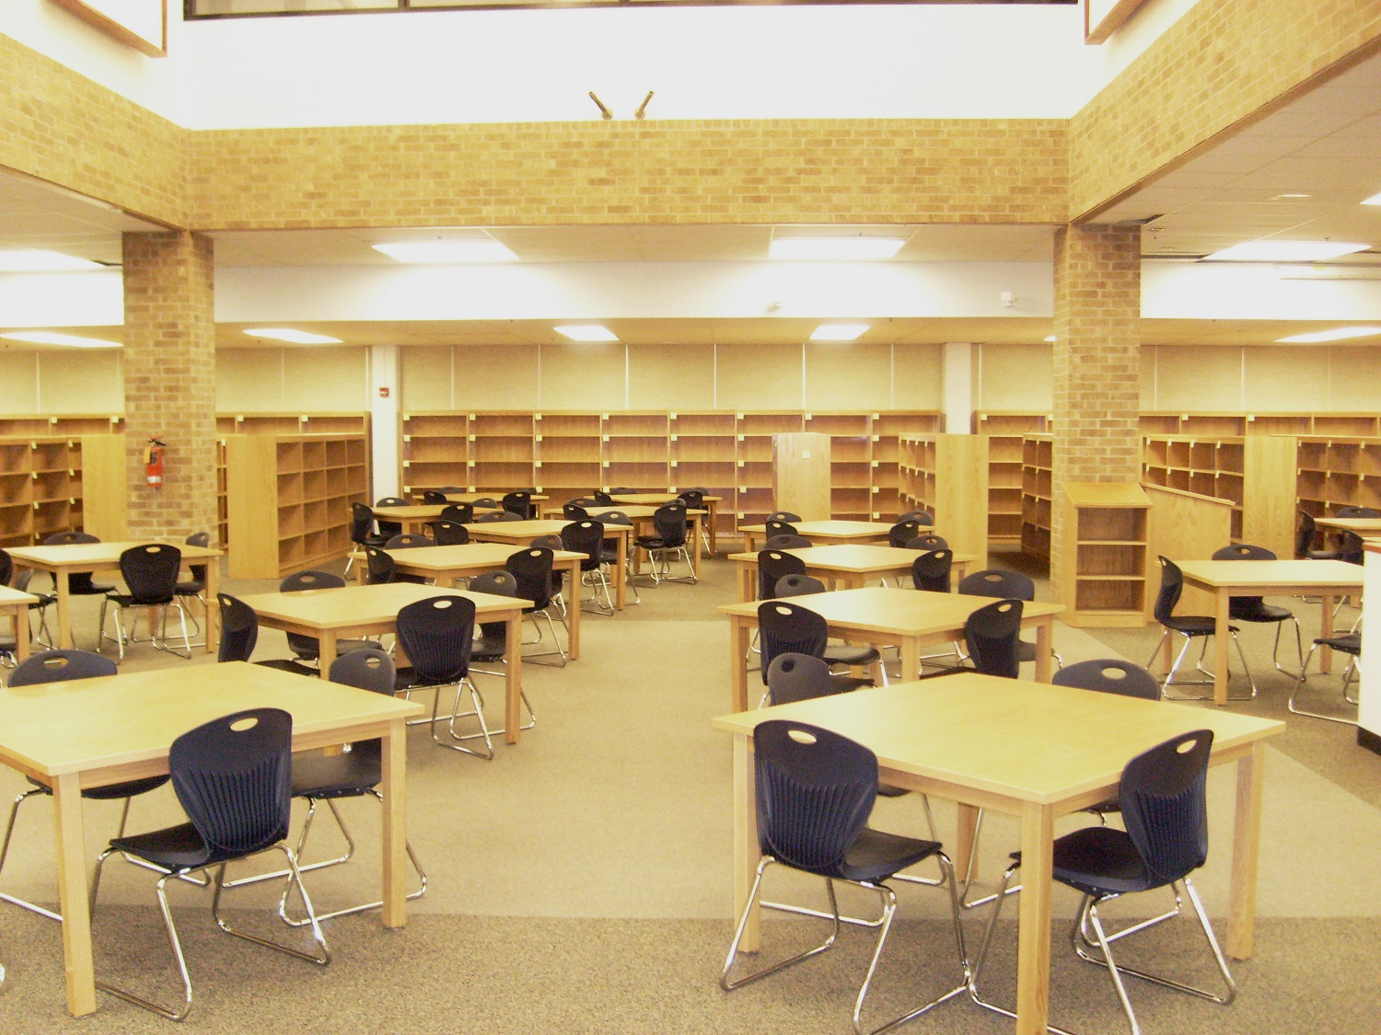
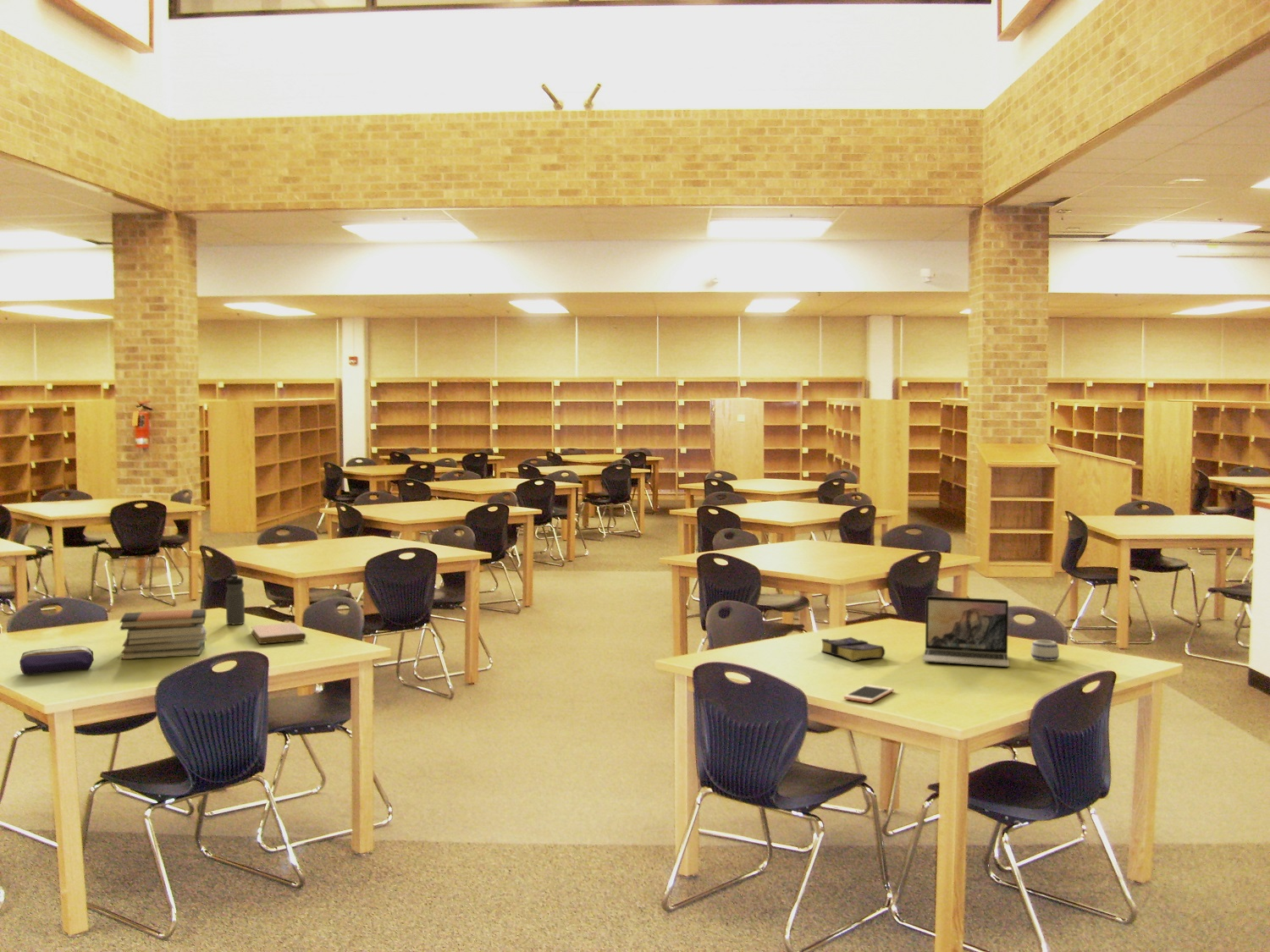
+ laptop [922,595,1010,668]
+ water bottle [225,574,246,625]
+ pencil case [19,646,95,675]
+ book [820,636,886,663]
+ notebook [251,622,306,645]
+ cell phone [843,684,895,704]
+ mug [1030,639,1060,662]
+ book stack [119,608,207,660]
